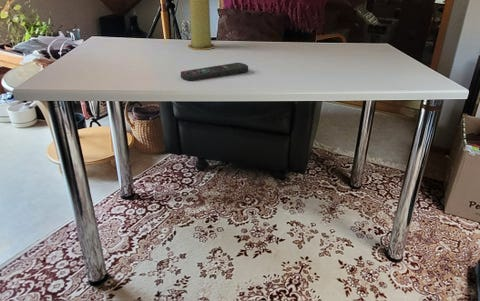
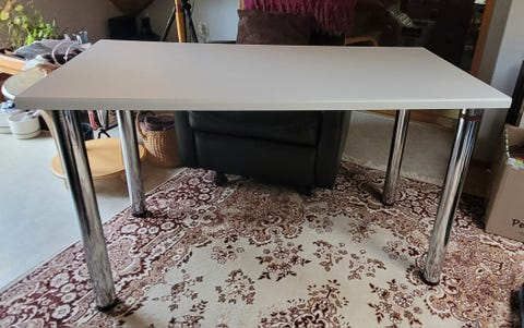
- remote control [180,62,249,82]
- candle [187,0,216,51]
